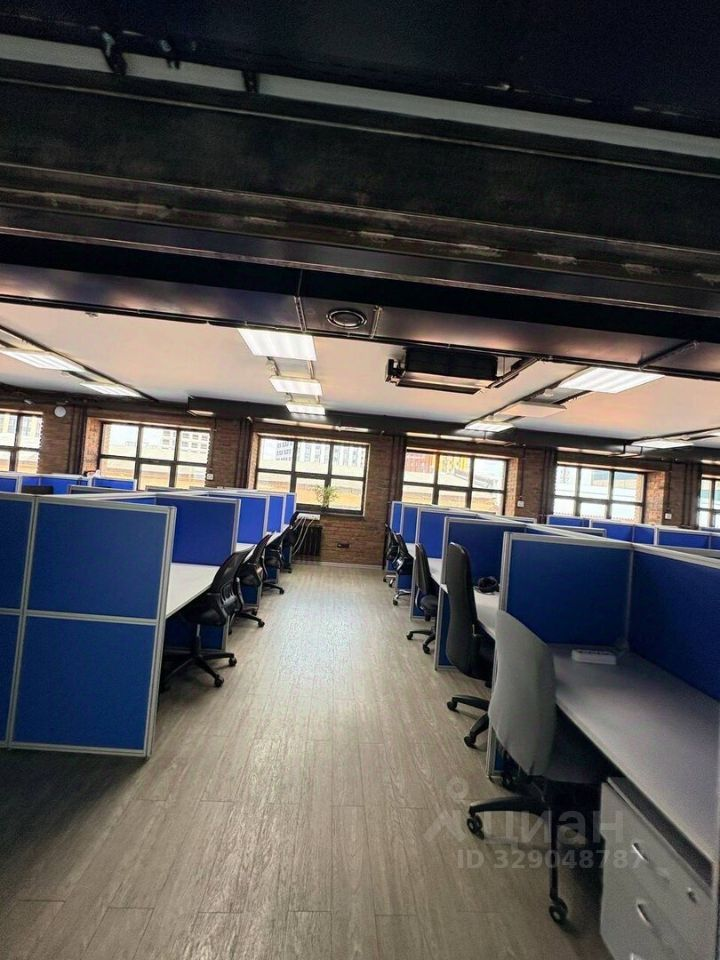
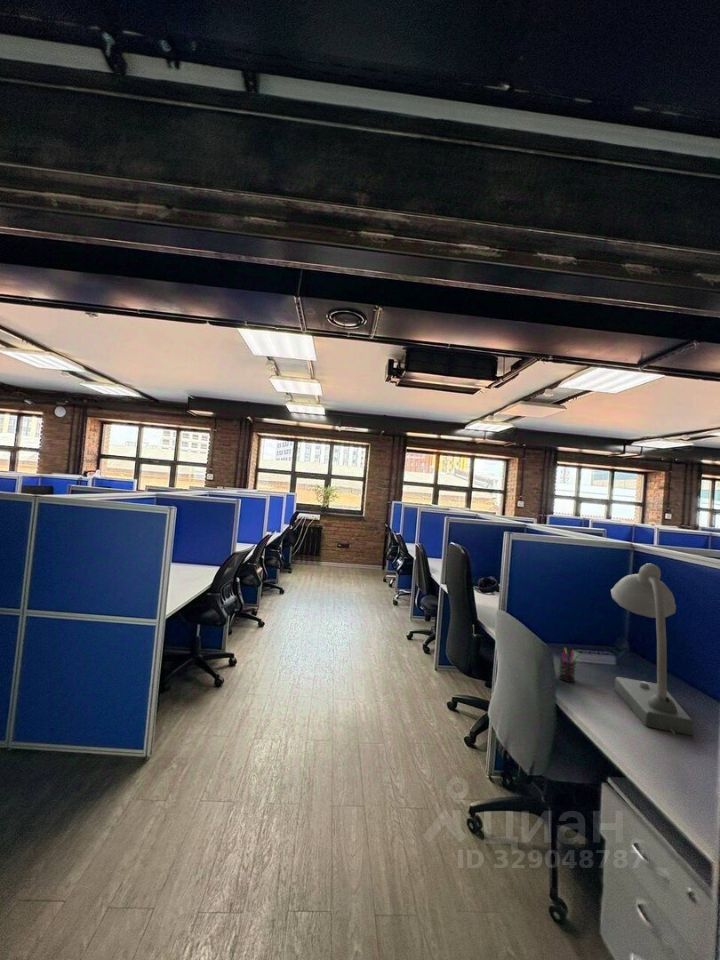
+ desk lamp [610,563,695,736]
+ pen holder [557,647,581,683]
